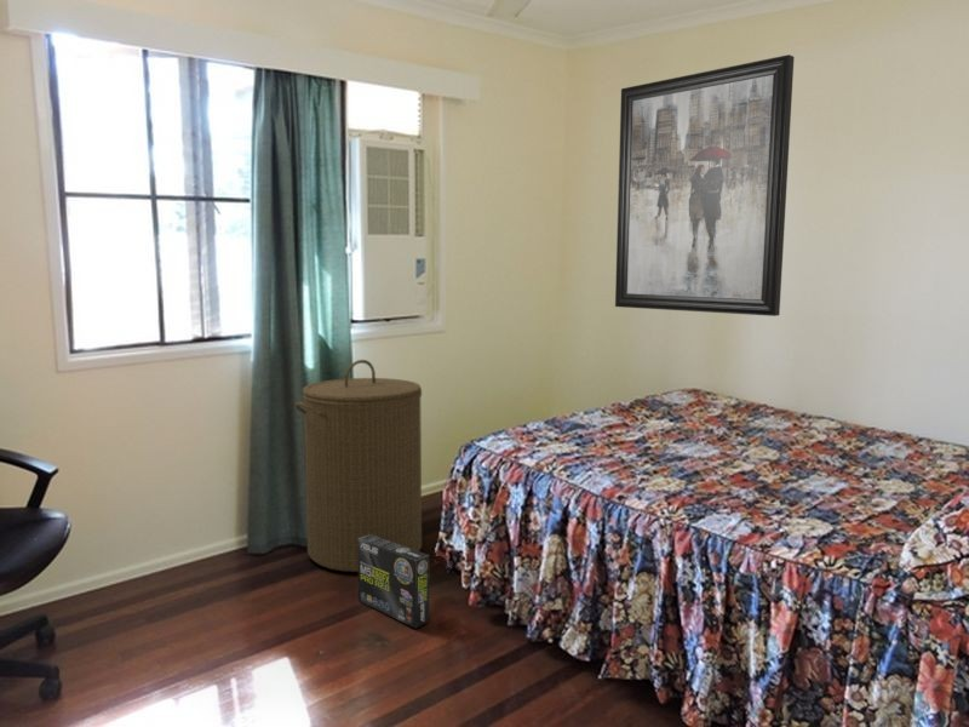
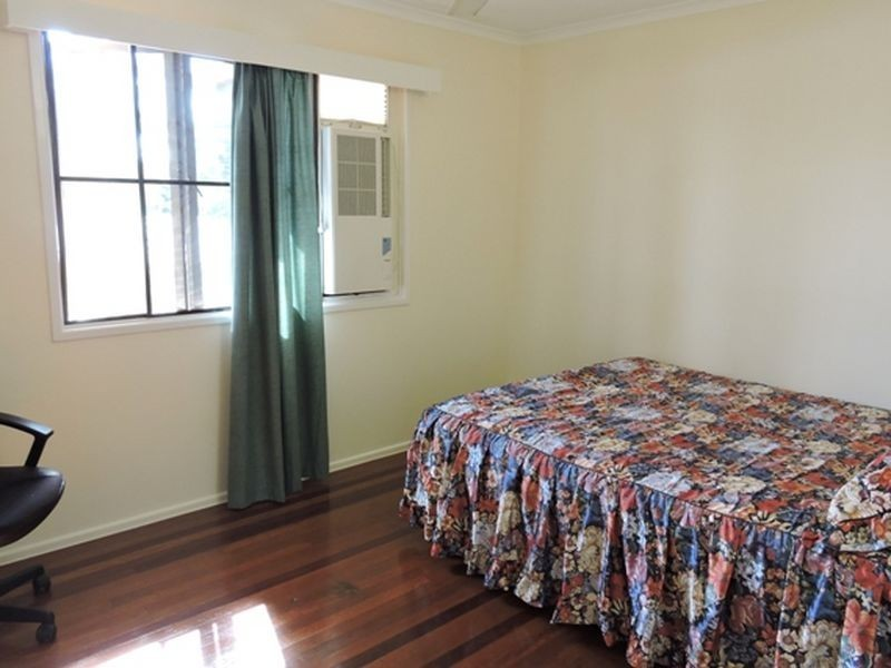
- laundry hamper [294,359,423,573]
- box [357,534,430,629]
- wall art [614,53,796,317]
